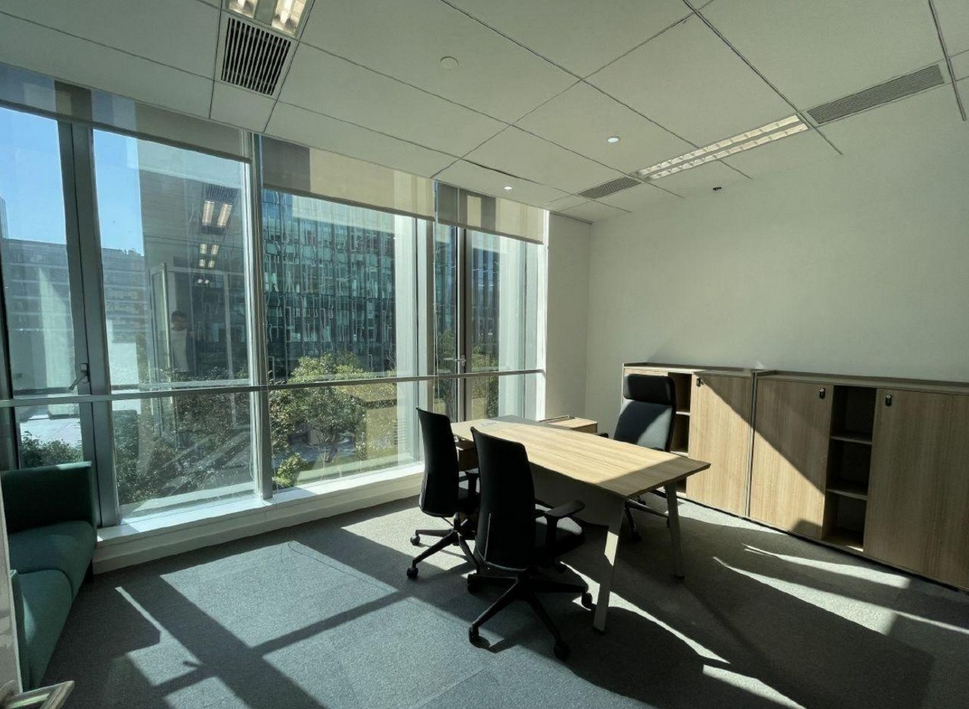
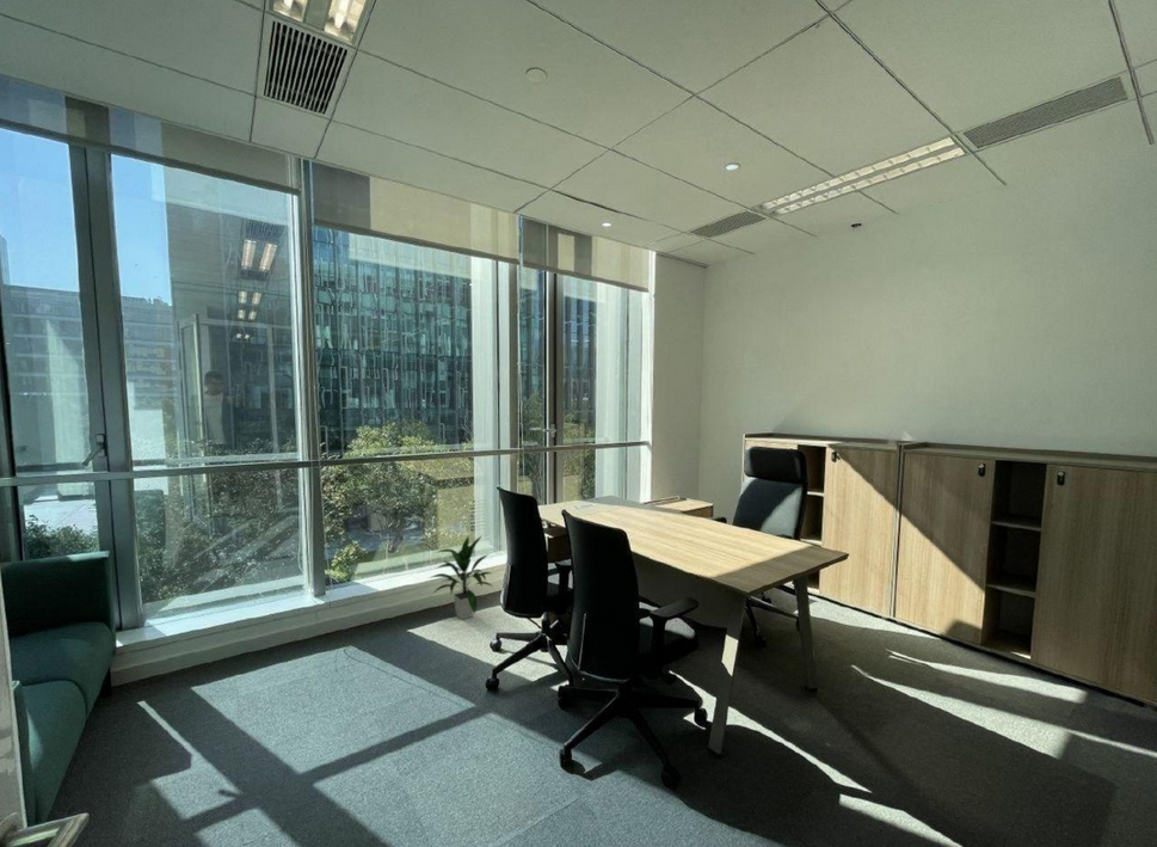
+ indoor plant [427,534,494,621]
